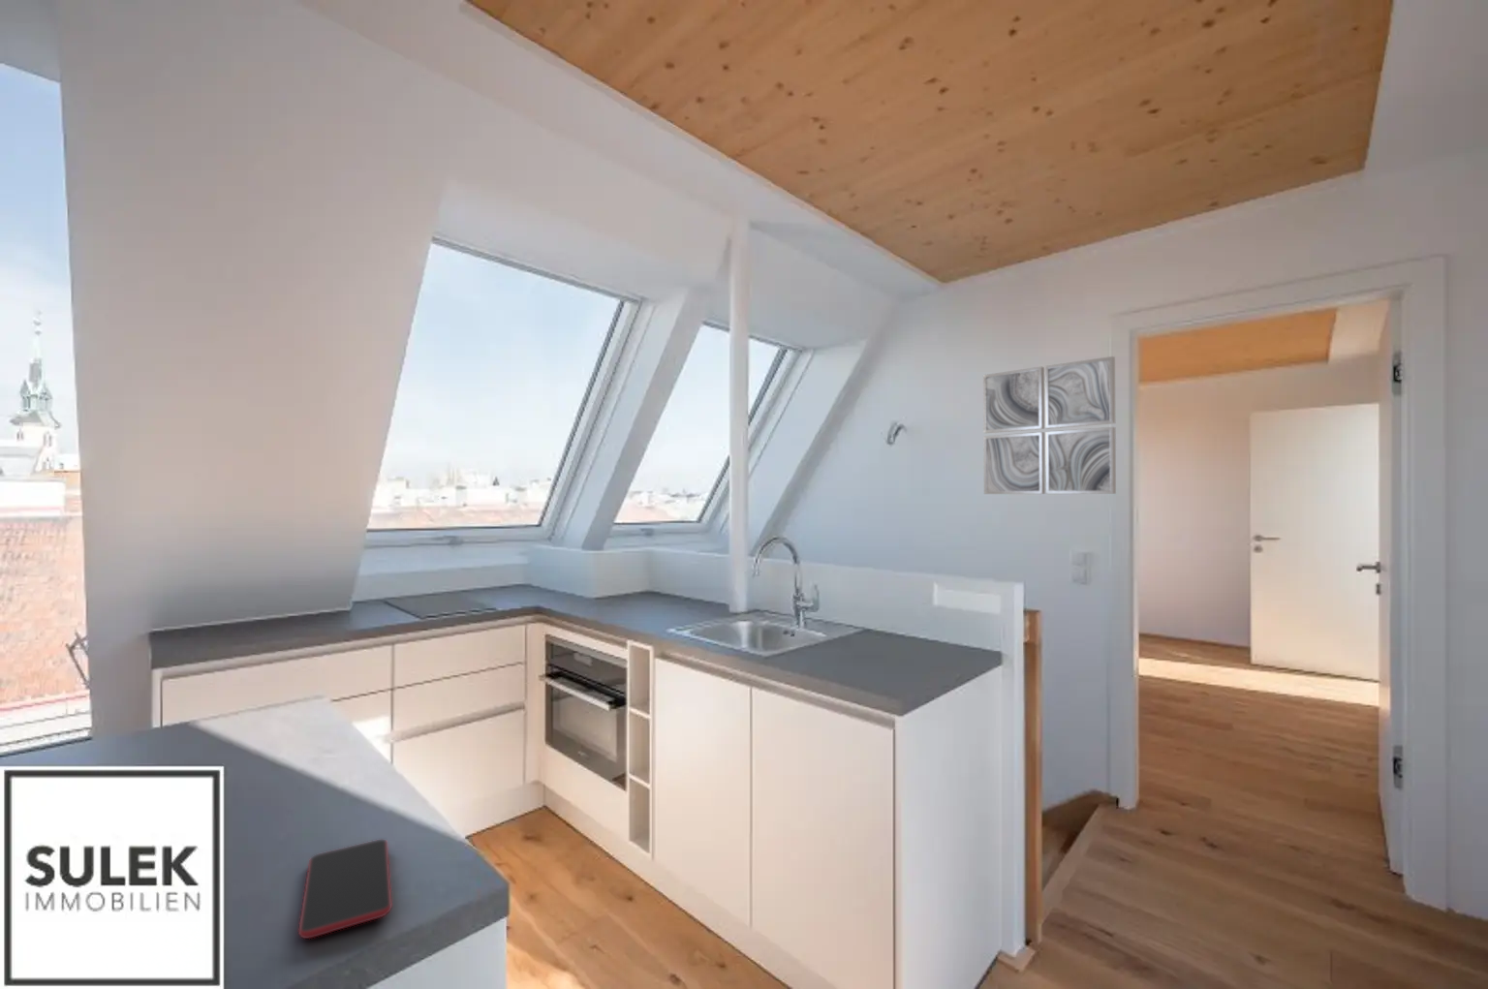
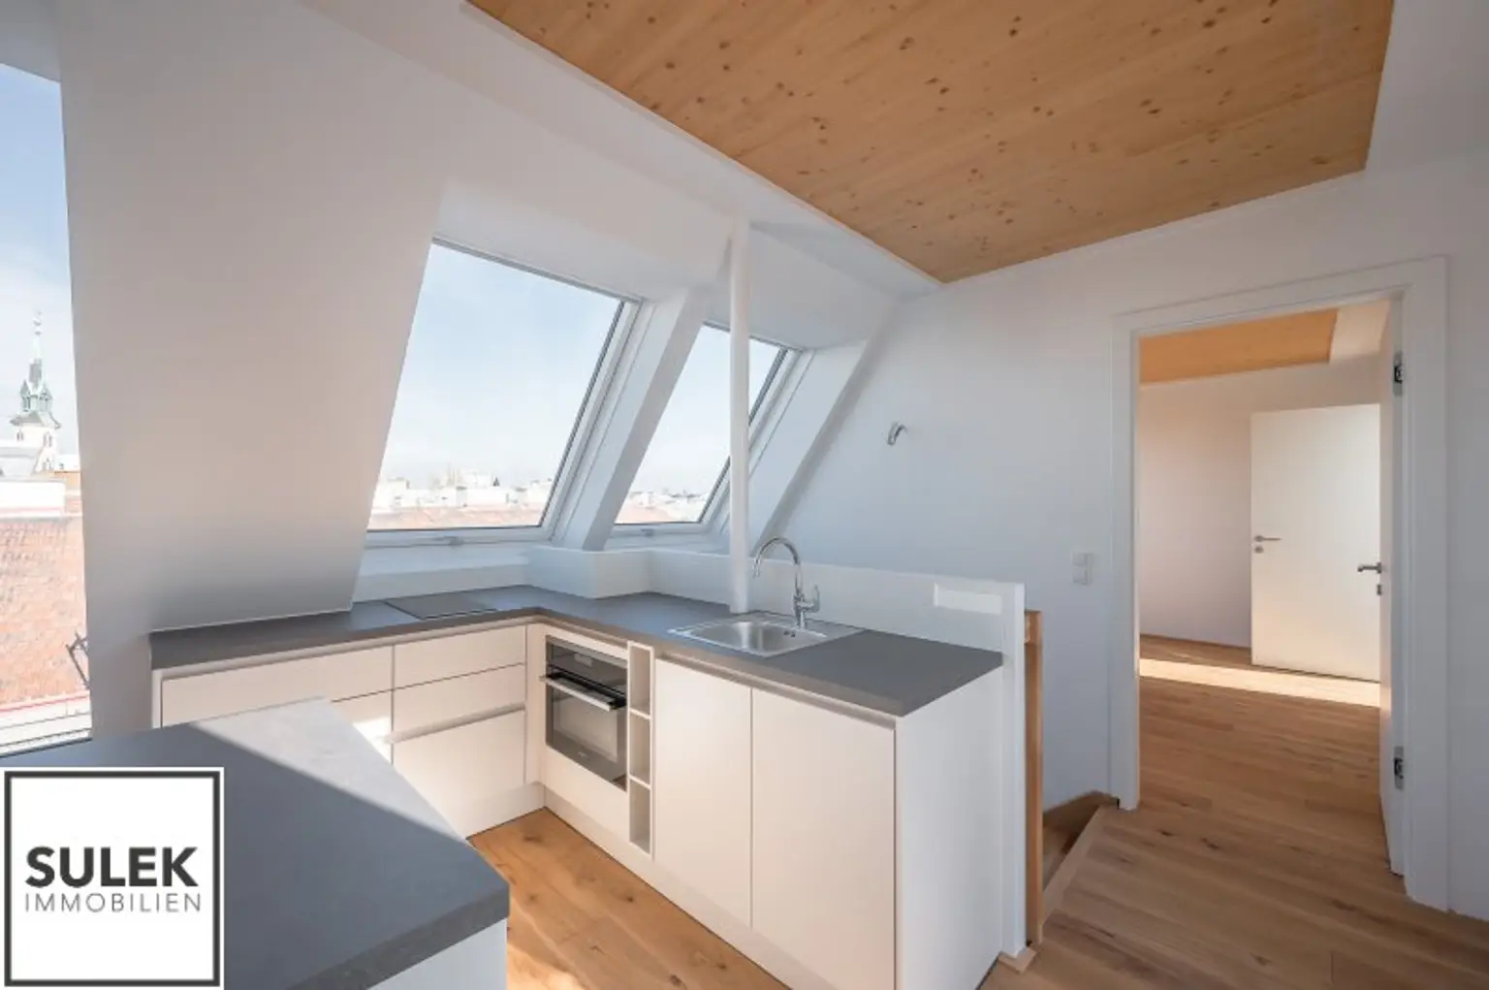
- wall art [982,355,1117,494]
- smartphone [297,839,392,939]
